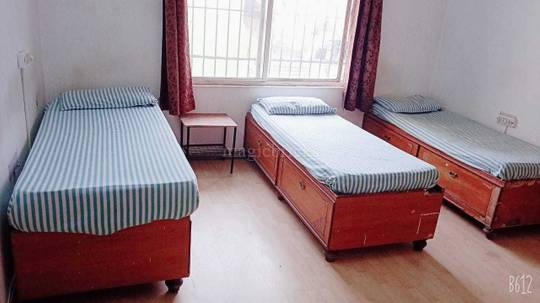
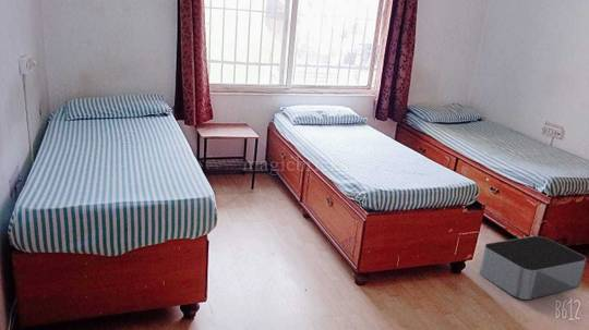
+ storage bin [479,235,588,301]
